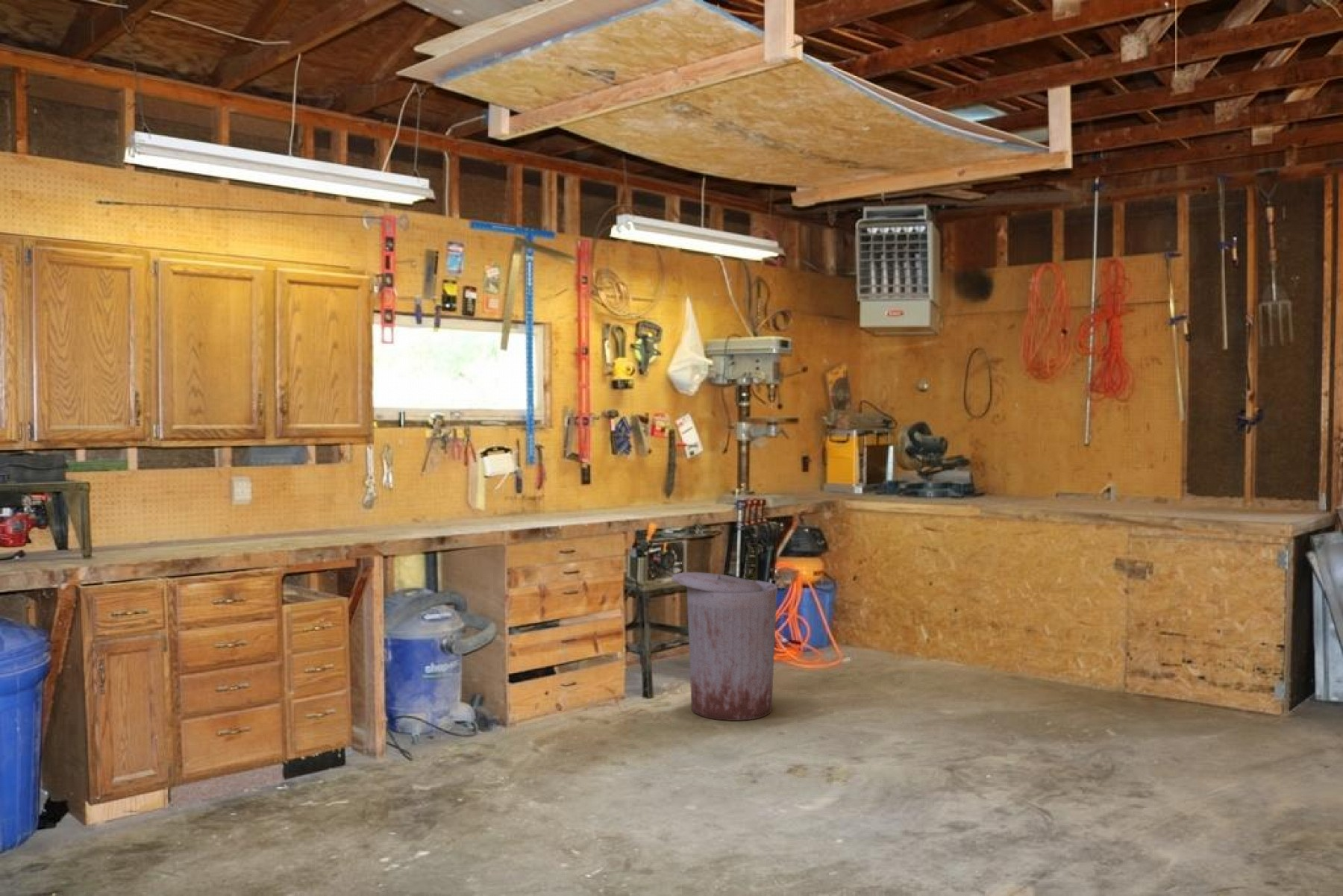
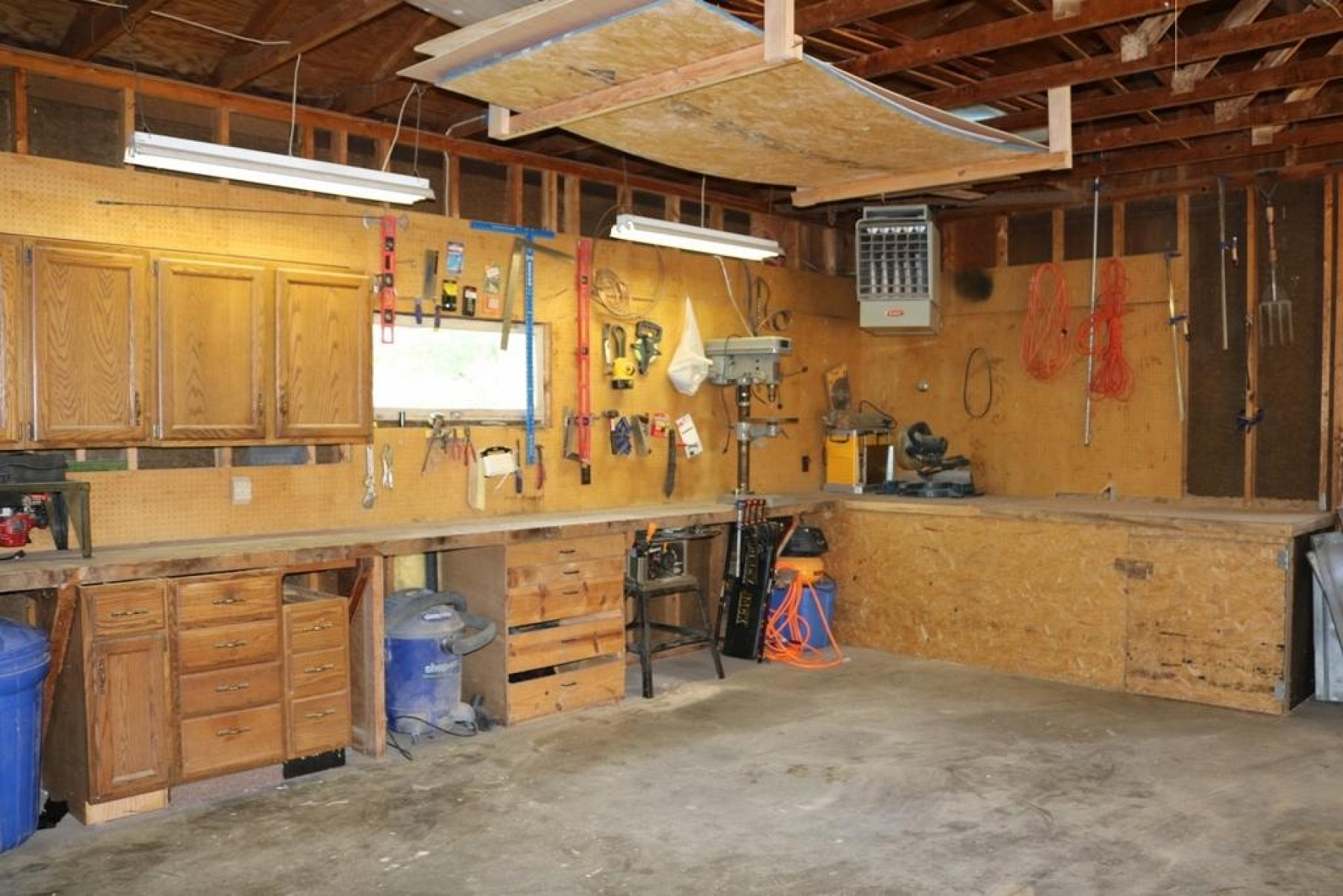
- trash can [671,571,778,721]
